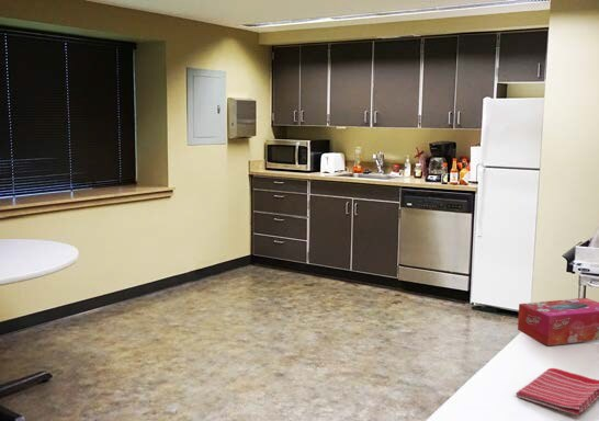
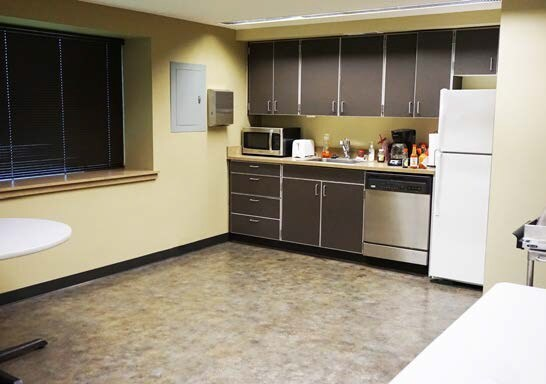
- dish towel [515,367,599,417]
- tissue box [517,297,599,346]
